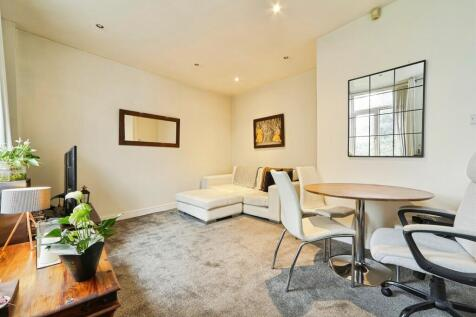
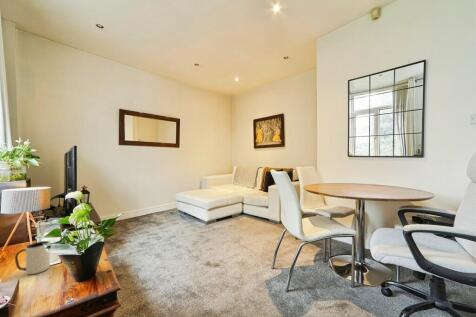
+ pitcher [14,240,52,275]
